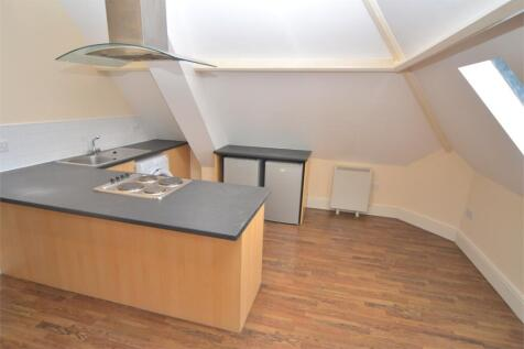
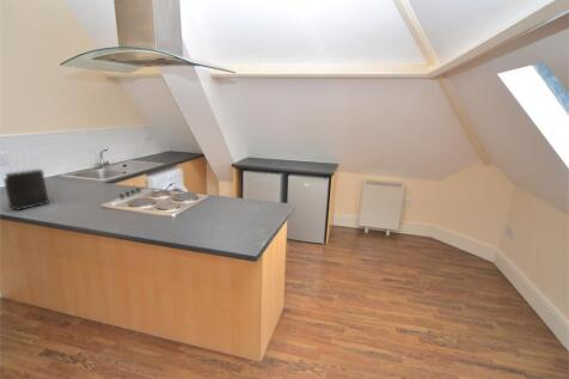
+ knife block [2,151,50,212]
